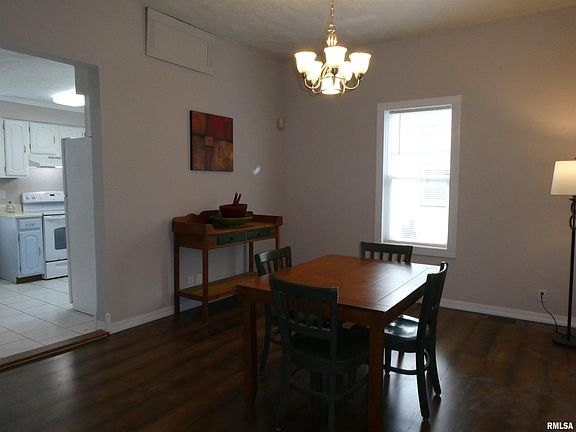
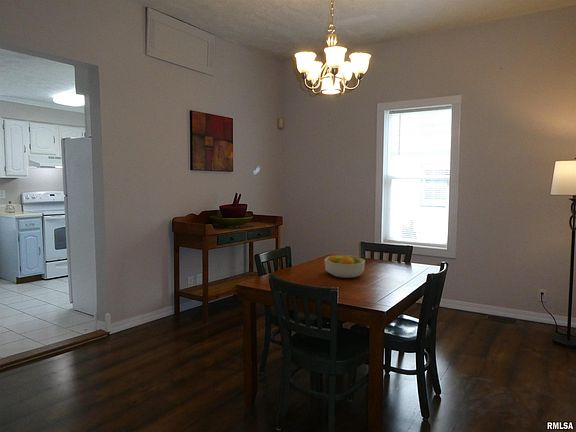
+ fruit bowl [324,254,366,279]
